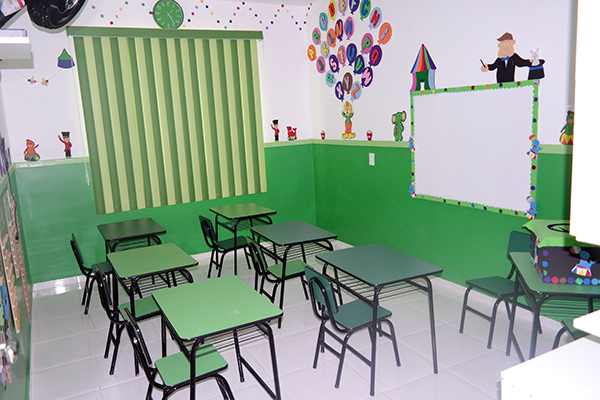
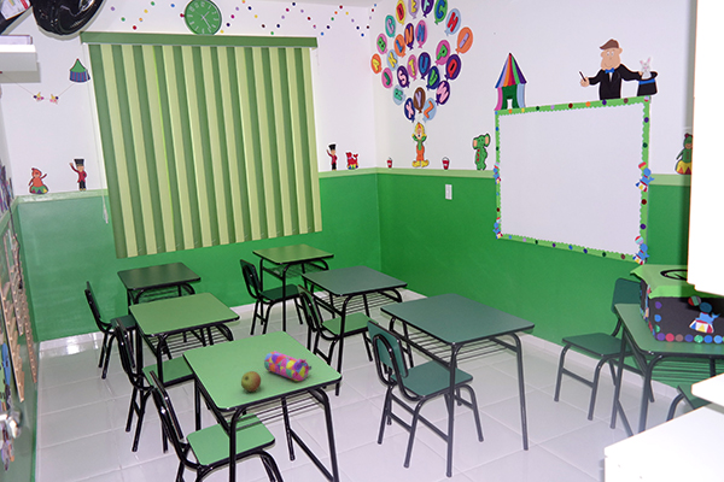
+ apple [240,370,262,393]
+ pencil case [263,351,313,382]
